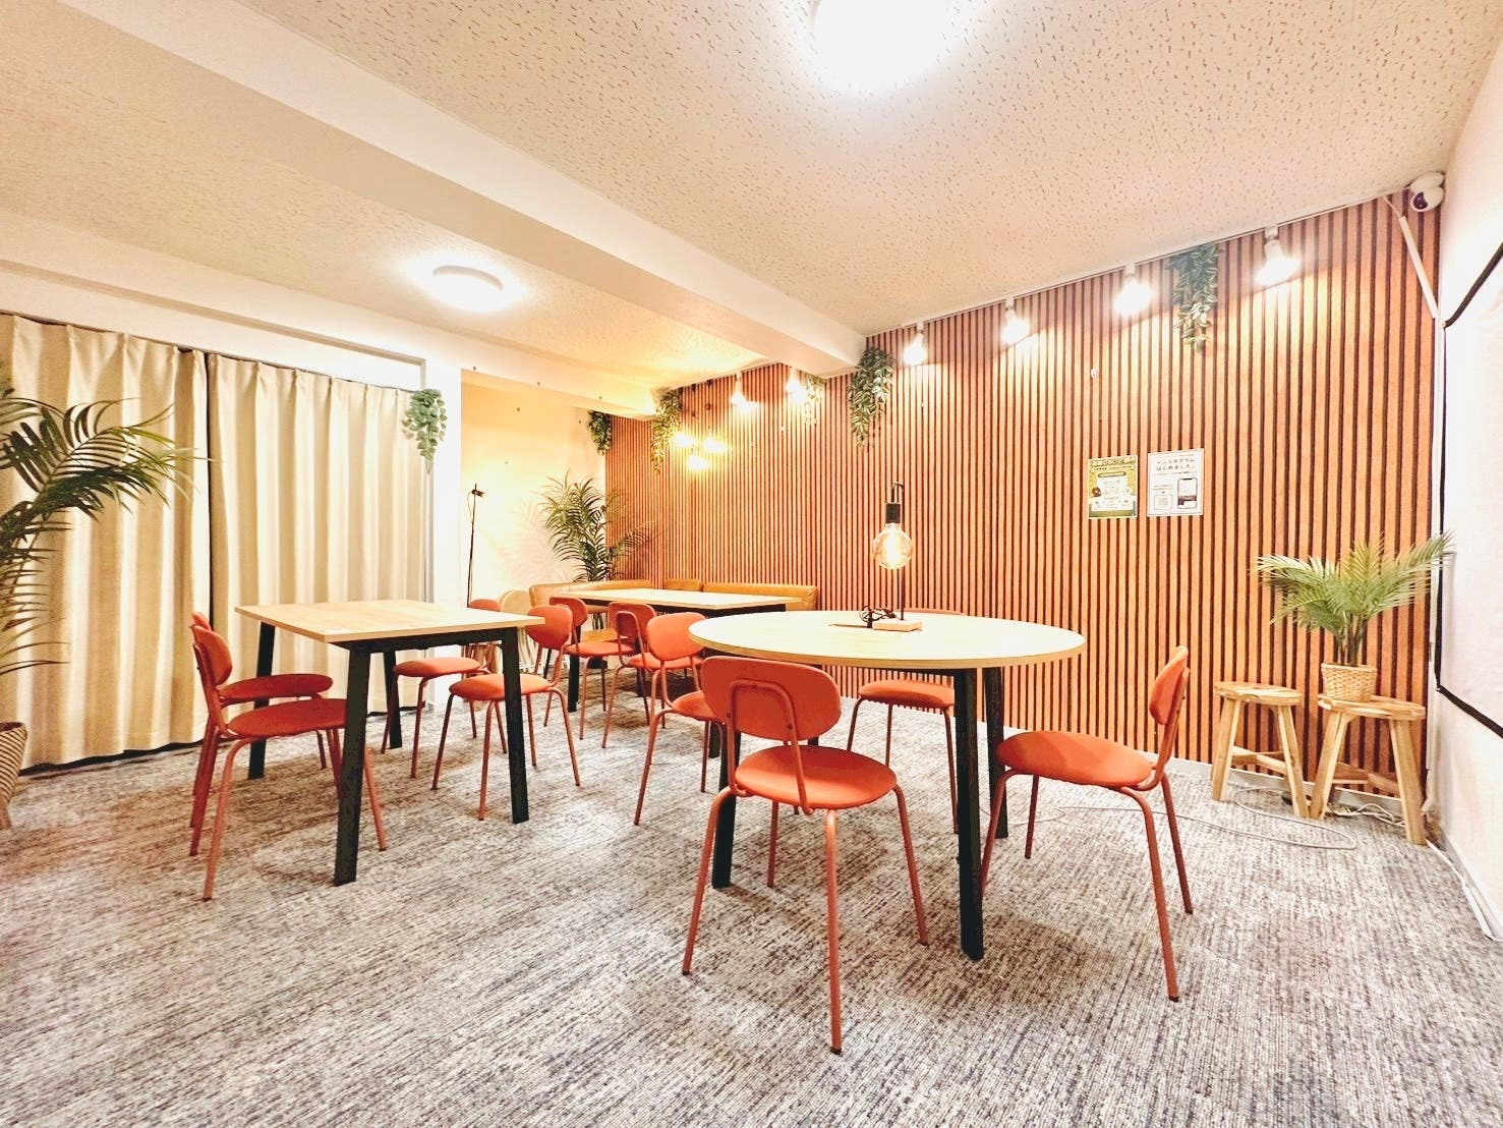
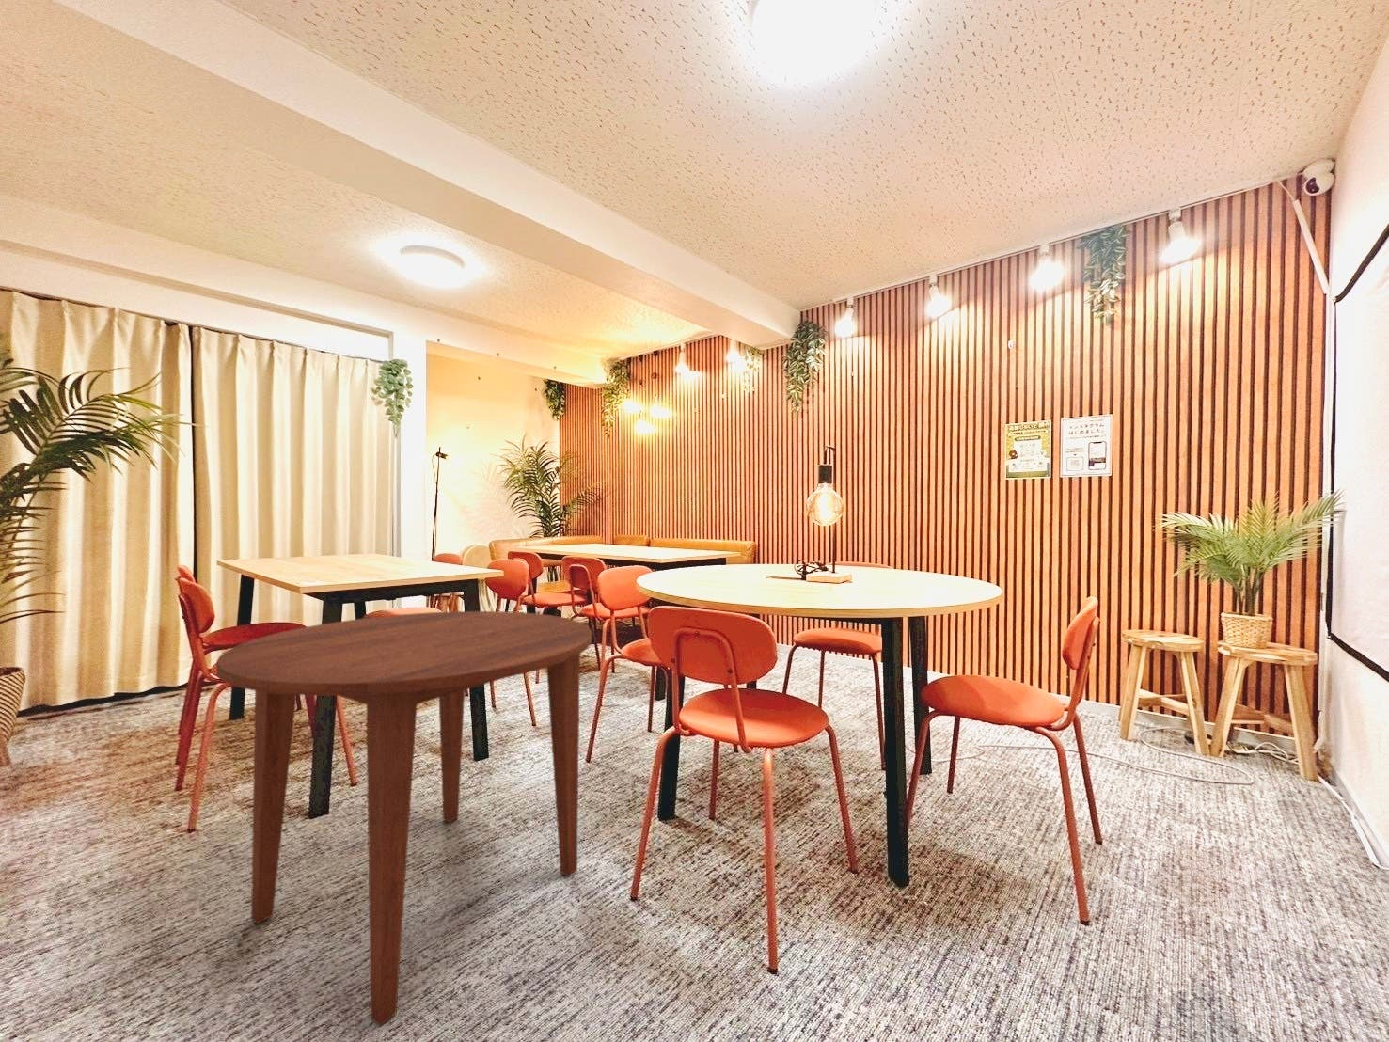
+ dining table [216,611,592,1027]
